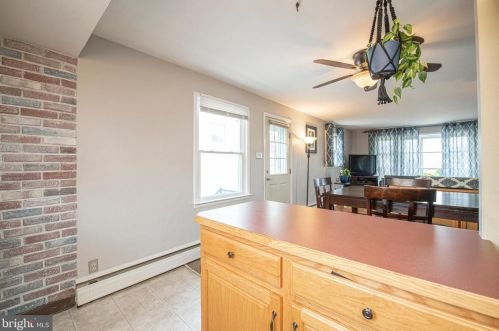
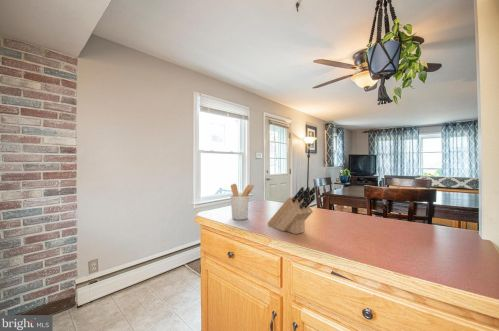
+ utensil holder [230,183,256,221]
+ knife block [266,186,317,235]
